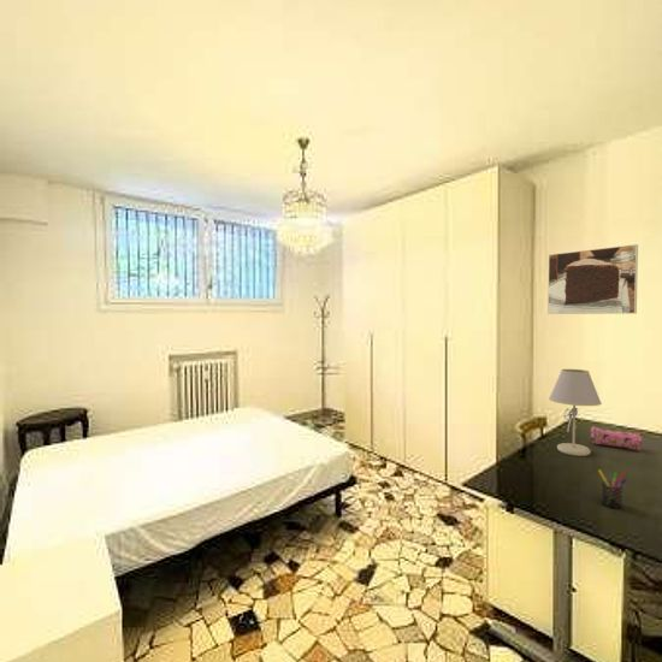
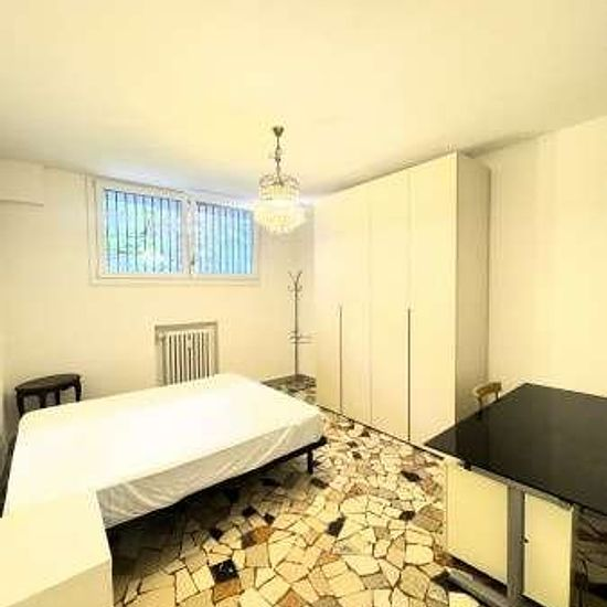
- pencil case [589,425,643,451]
- pen holder [597,468,627,510]
- table lamp [548,368,603,457]
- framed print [546,243,639,315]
